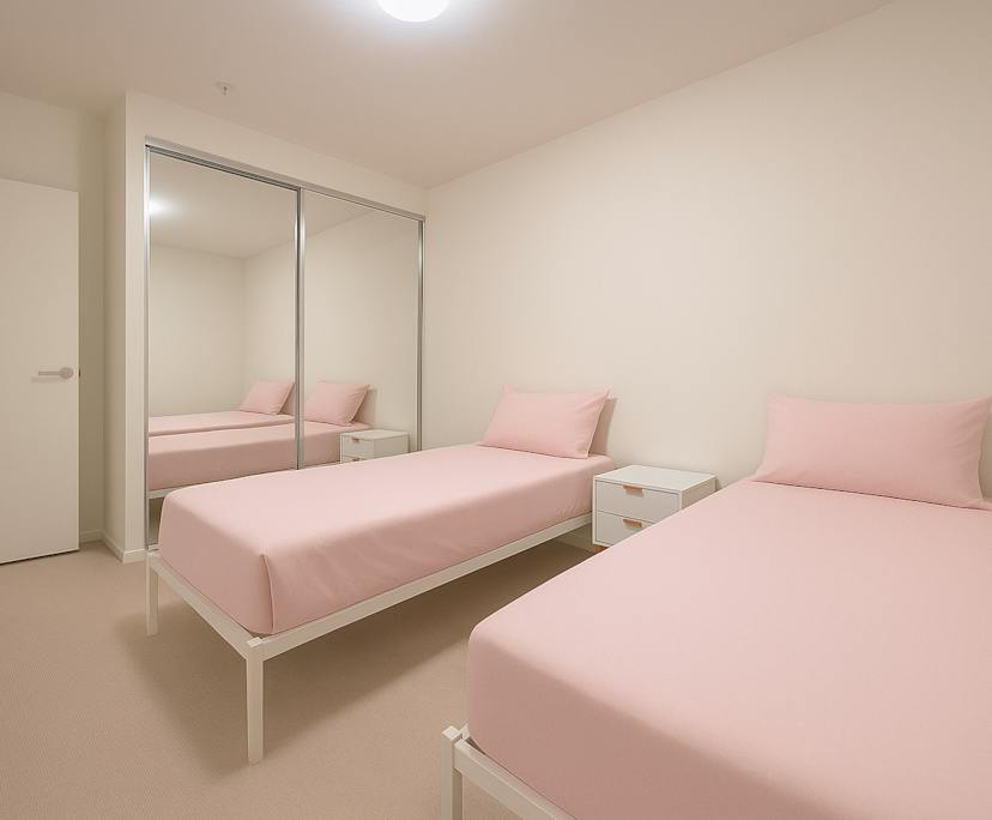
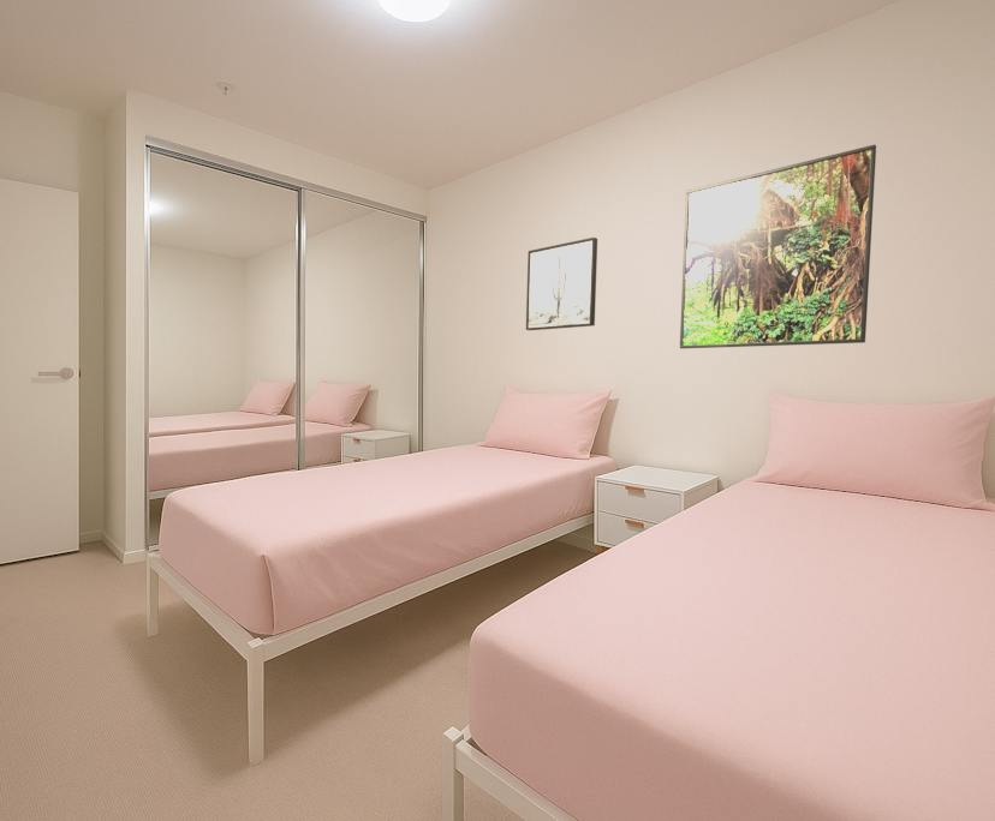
+ wall art [525,236,598,331]
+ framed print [679,144,877,349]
